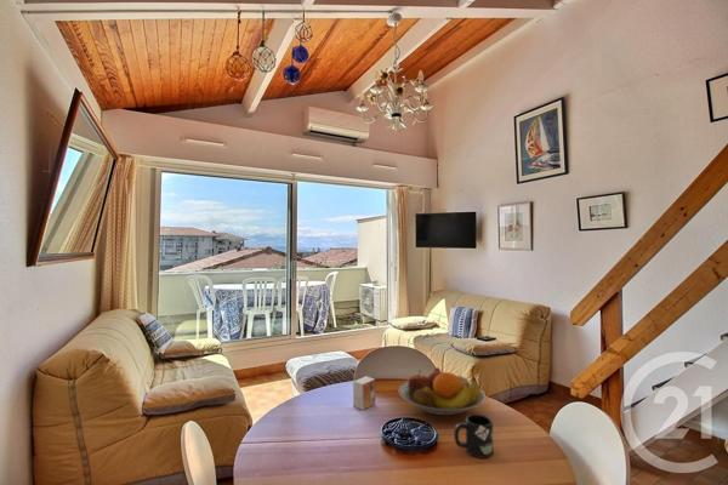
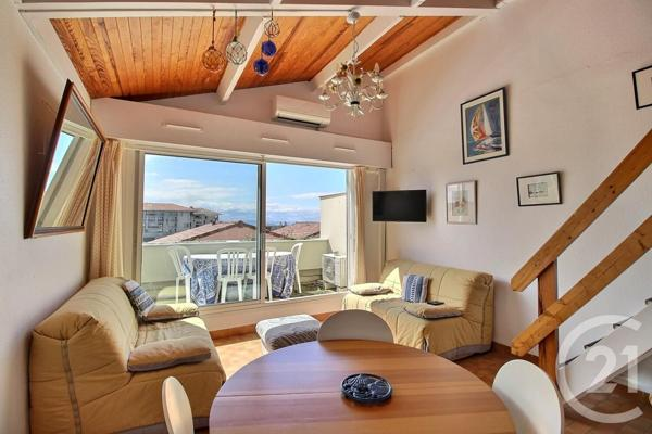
- small box [352,375,376,411]
- mug [453,413,495,460]
- fruit bowl [398,366,487,416]
